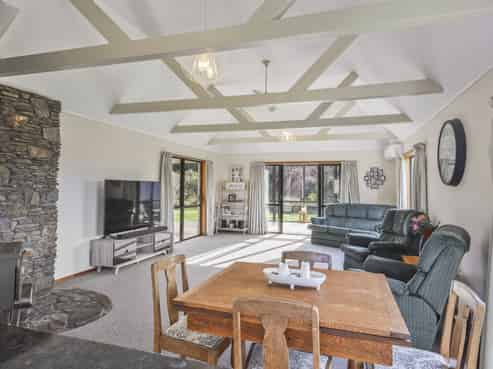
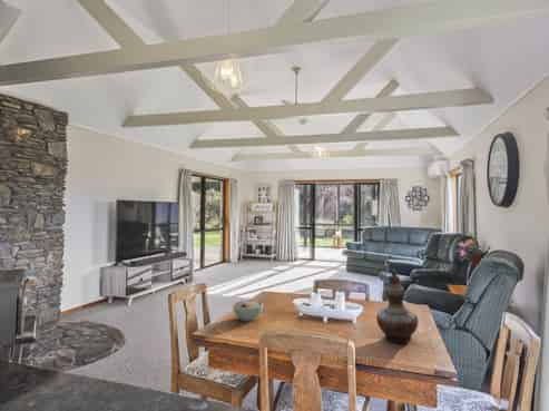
+ decorative vase [375,267,420,344]
+ bowl [232,299,264,322]
